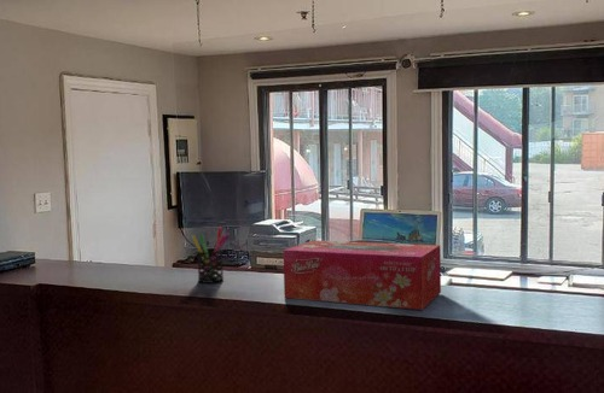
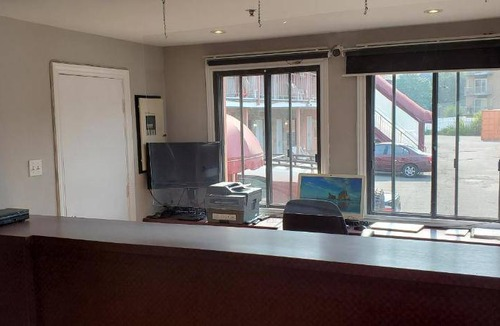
- tissue box [281,239,442,311]
- pen holder [191,227,231,285]
